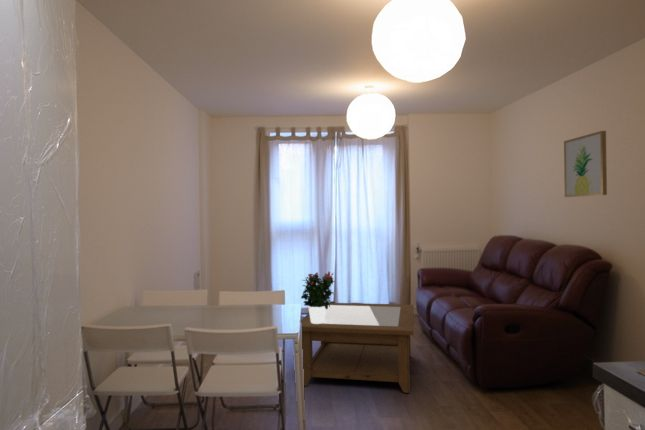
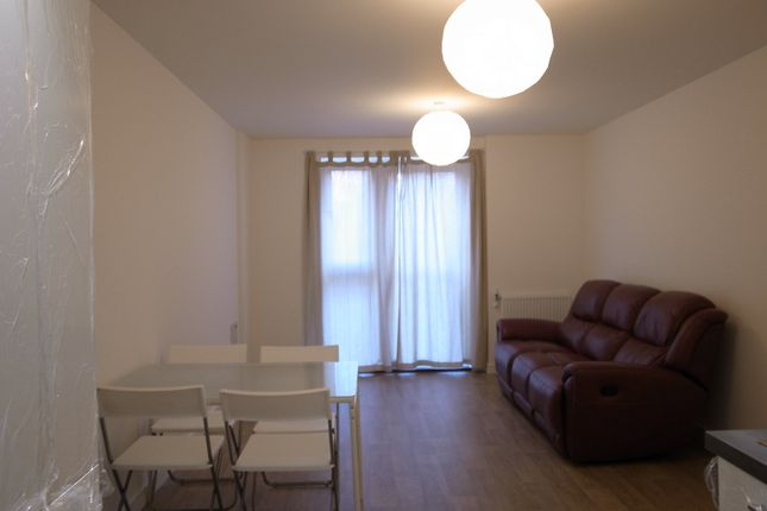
- potted flower [300,271,336,324]
- coffee table [300,302,414,394]
- wall art [563,130,608,198]
